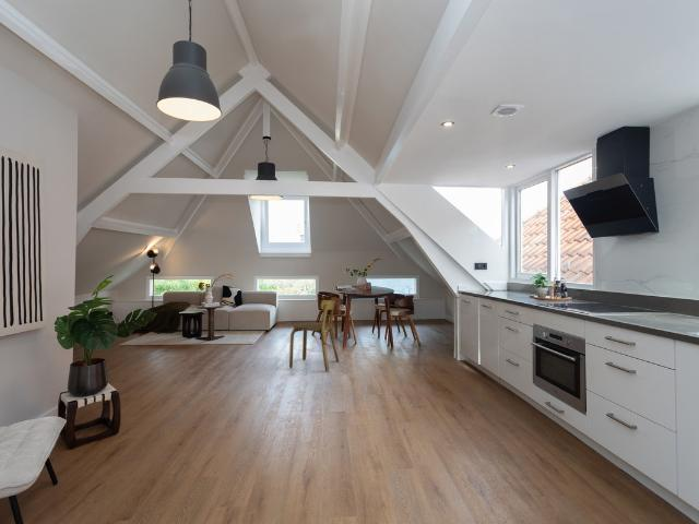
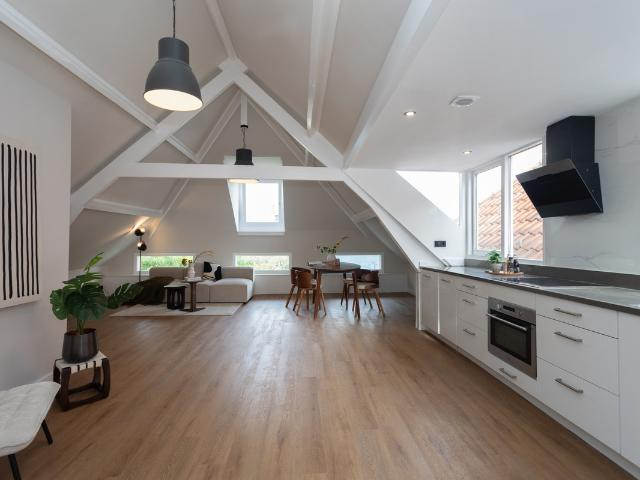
- chair [288,296,340,372]
